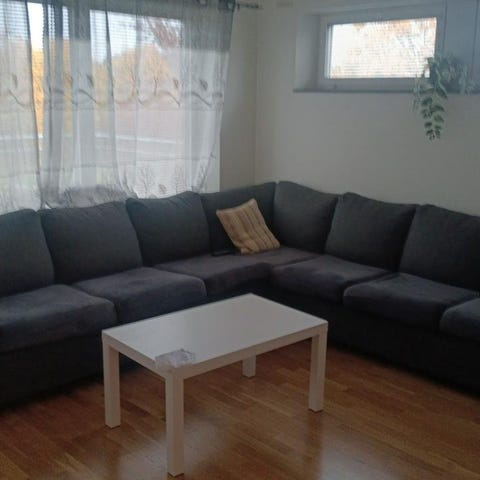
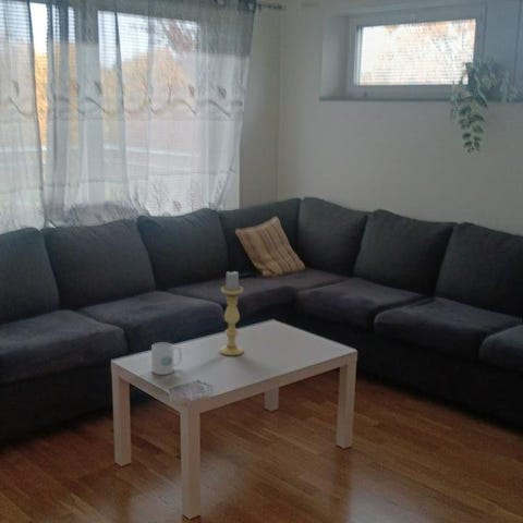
+ mug [150,342,183,376]
+ candle holder [219,269,244,356]
